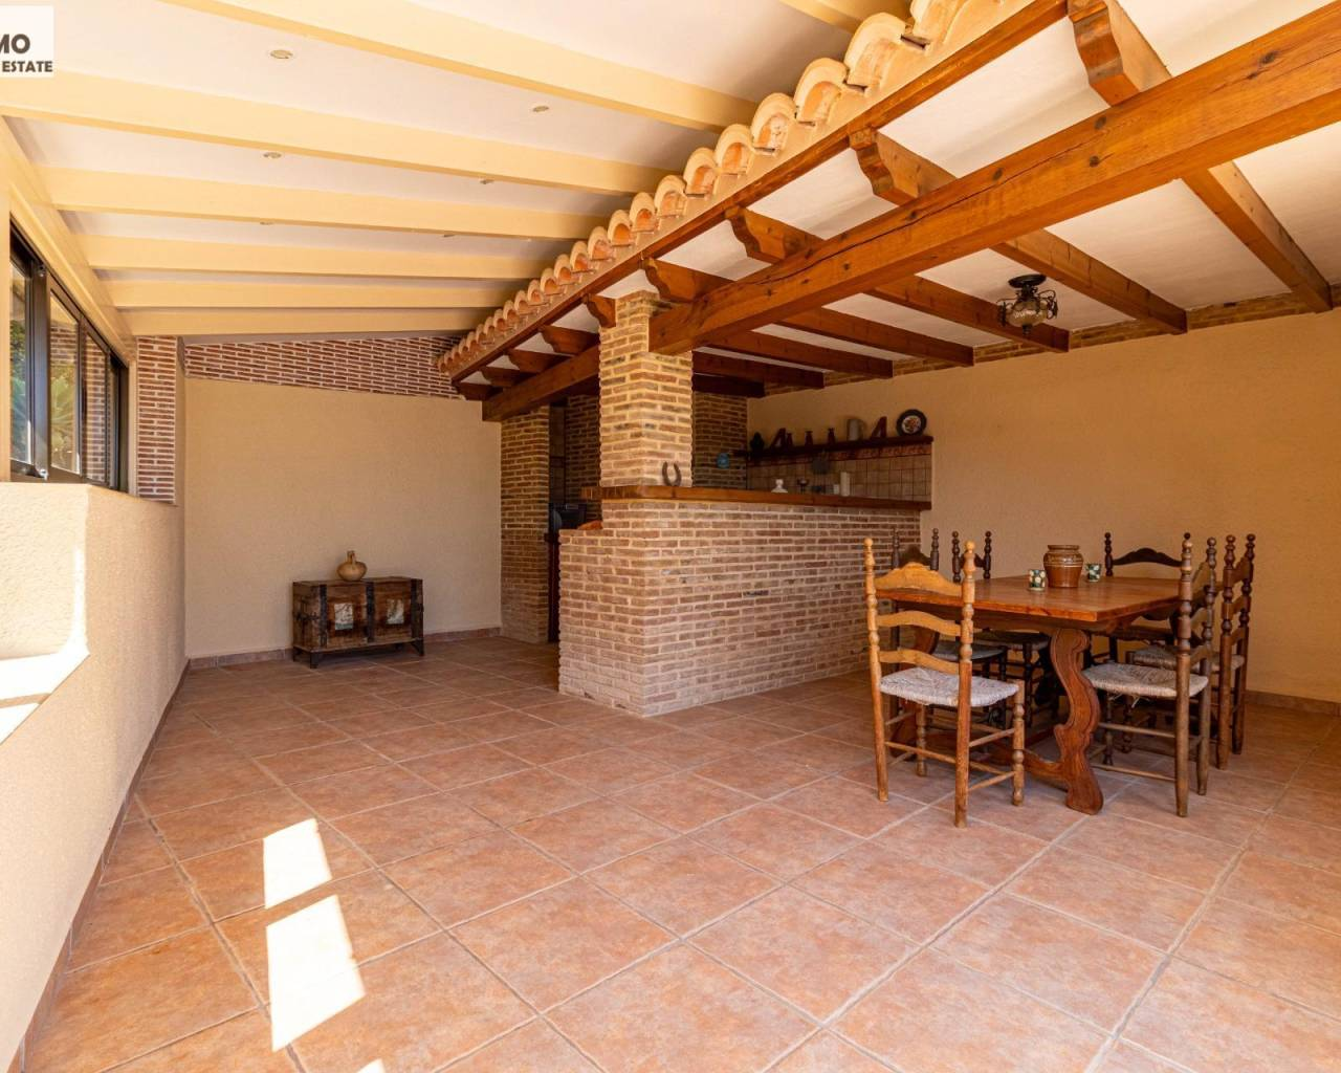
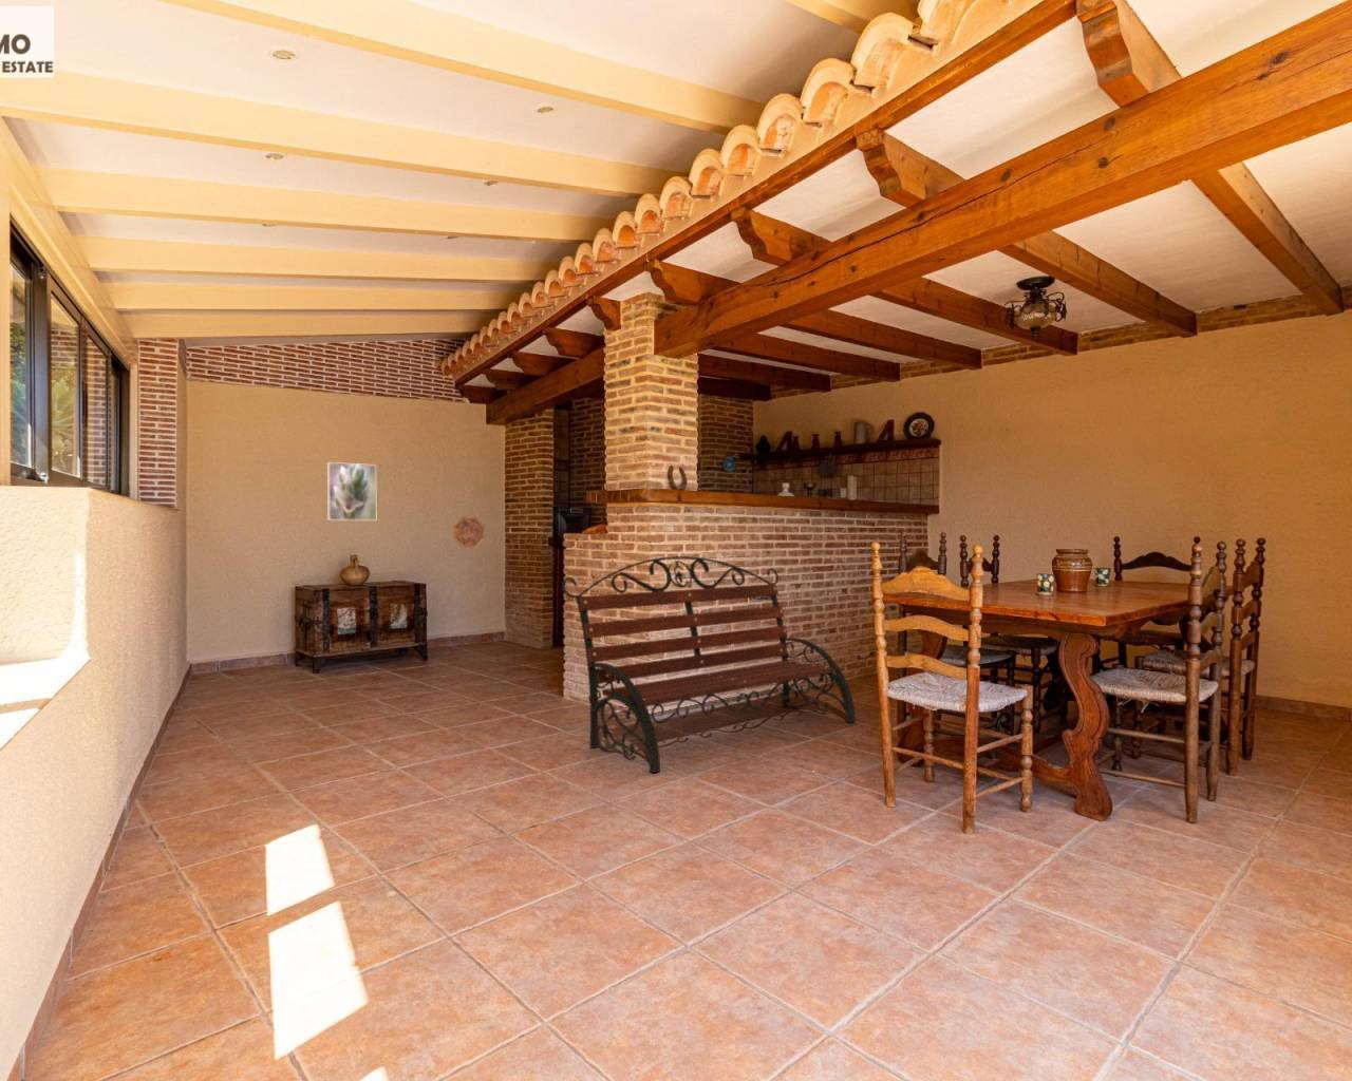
+ decorative platter [454,515,486,549]
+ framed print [327,461,377,522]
+ bench [561,555,856,774]
